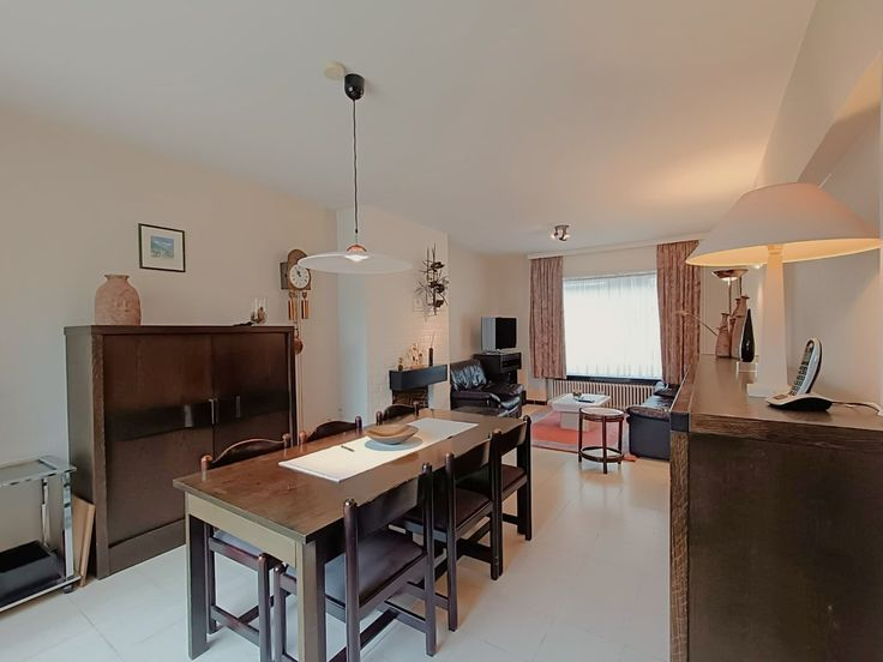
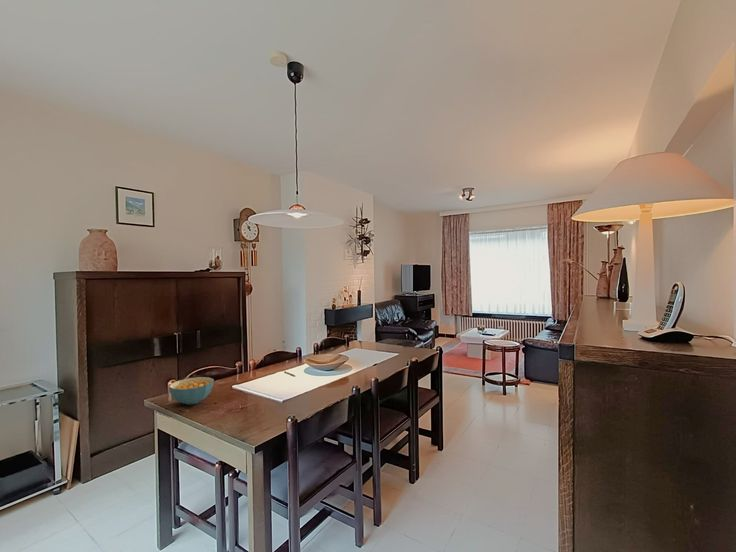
+ cereal bowl [168,376,215,406]
